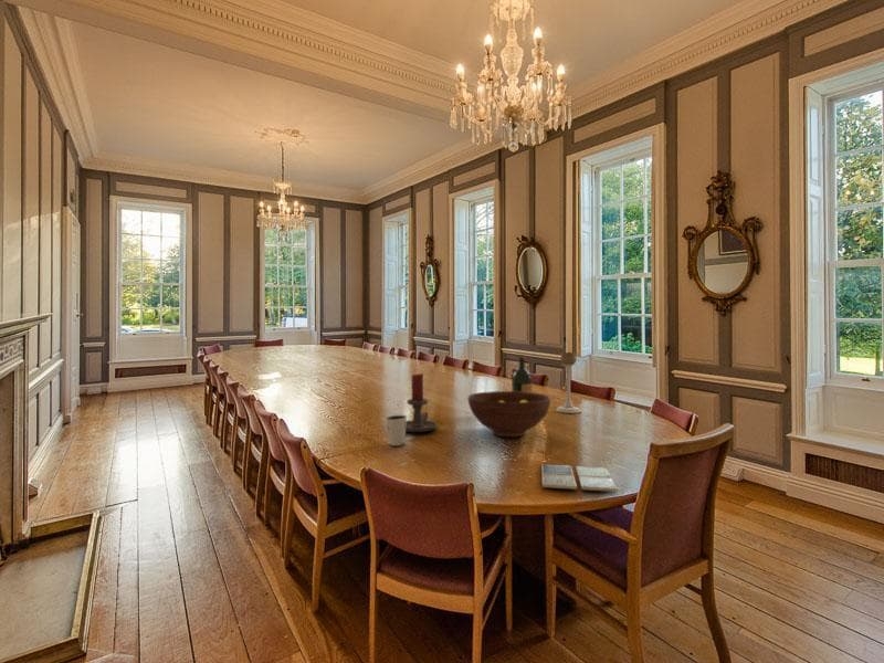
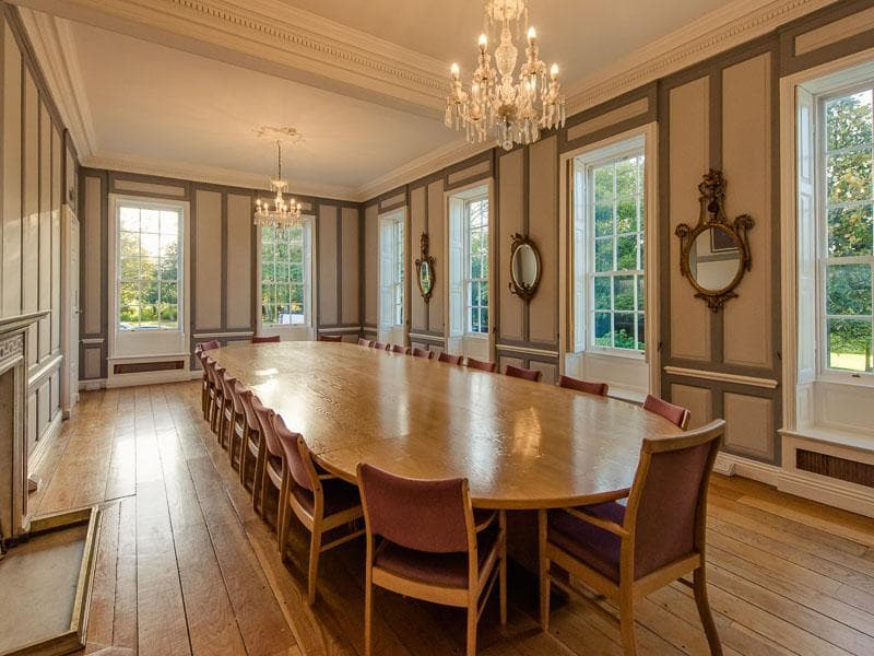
- drink coaster [540,463,619,493]
- fruit bowl [467,390,551,438]
- dixie cup [385,414,408,446]
- candle holder [406,372,439,433]
- candle holder [556,351,582,414]
- wine bottle [511,354,534,393]
